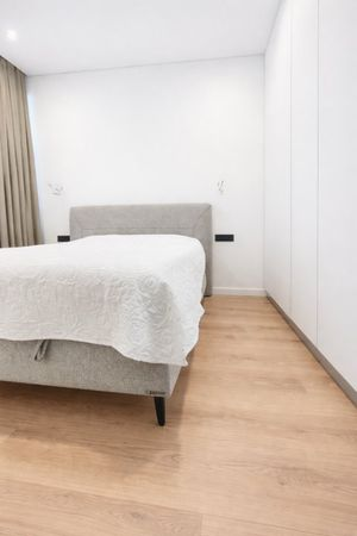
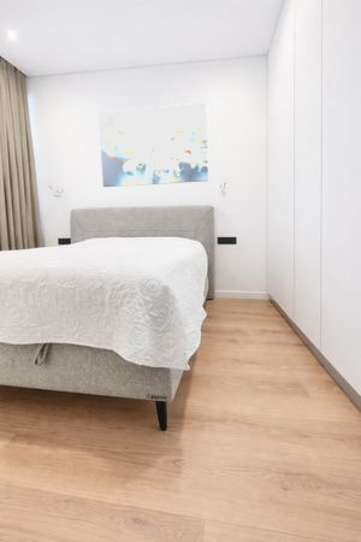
+ wall art [97,102,209,188]
